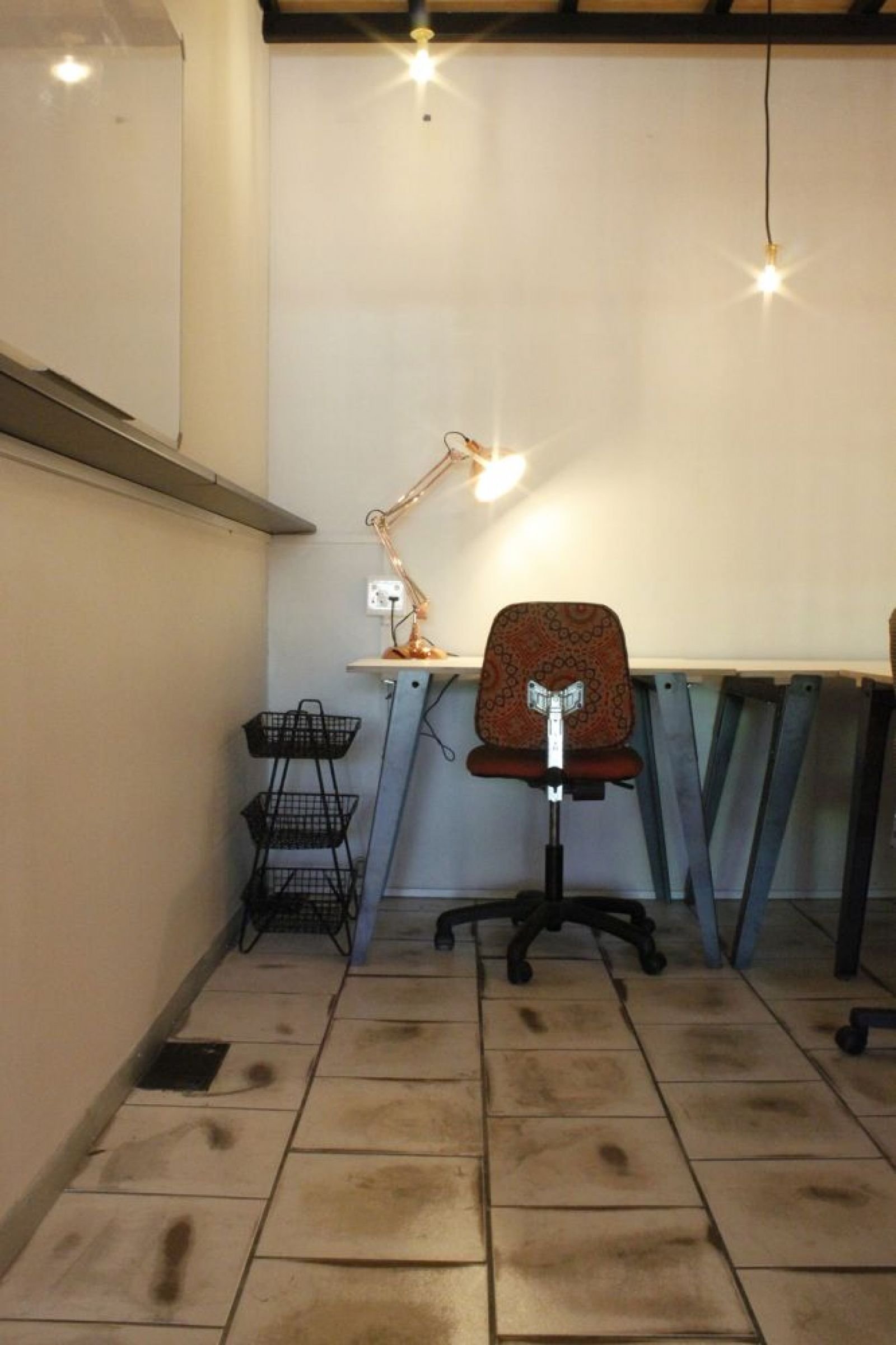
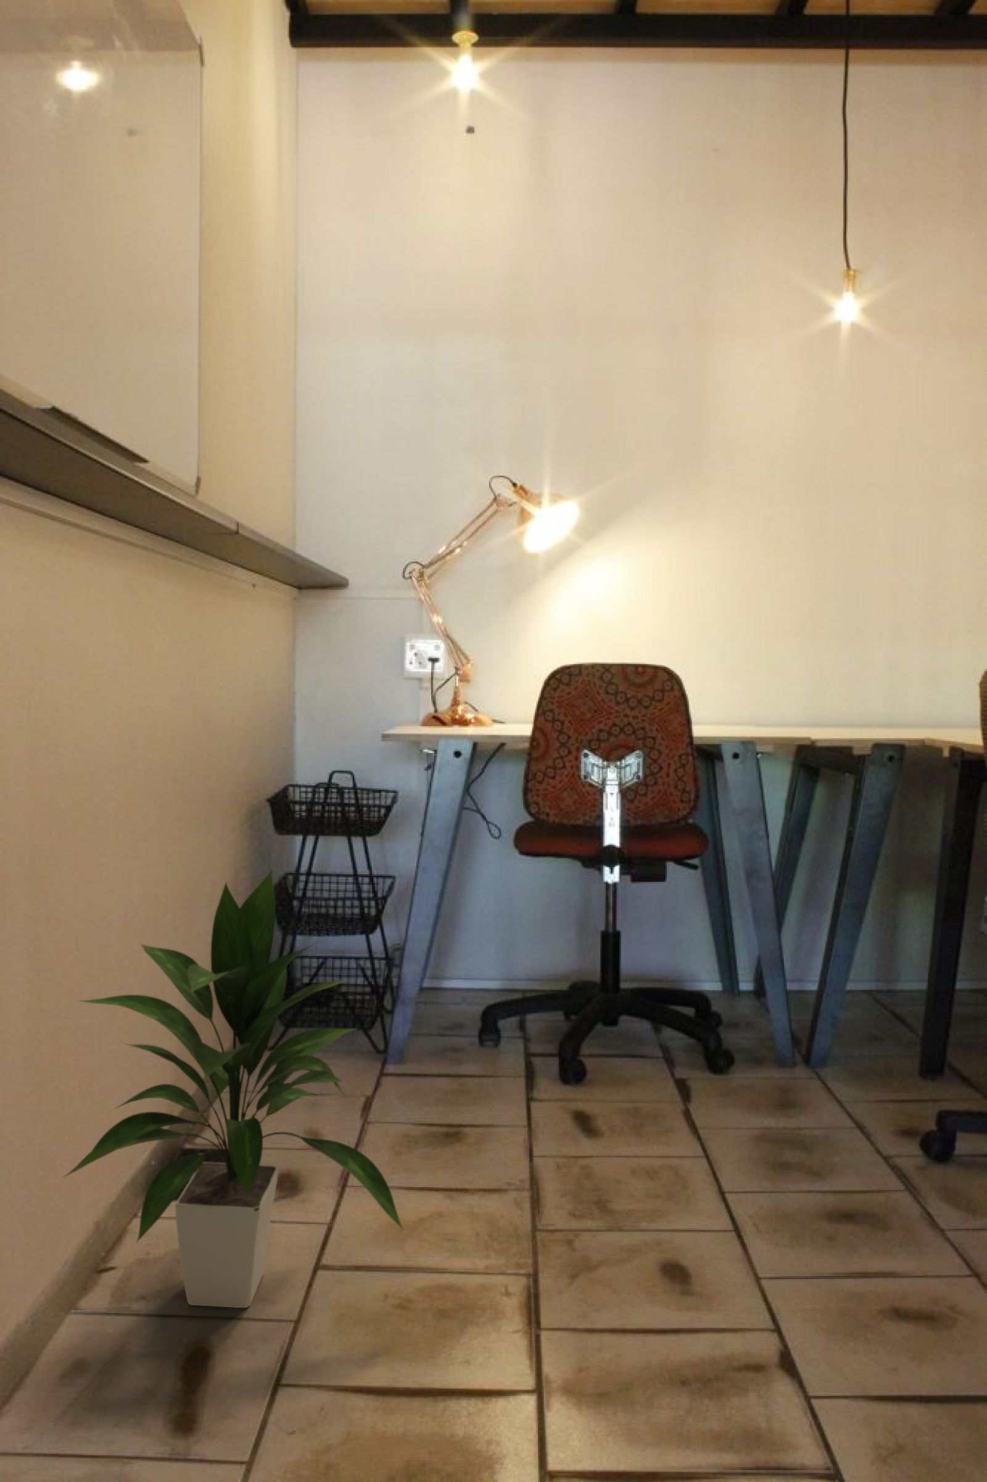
+ indoor plant [62,868,404,1309]
